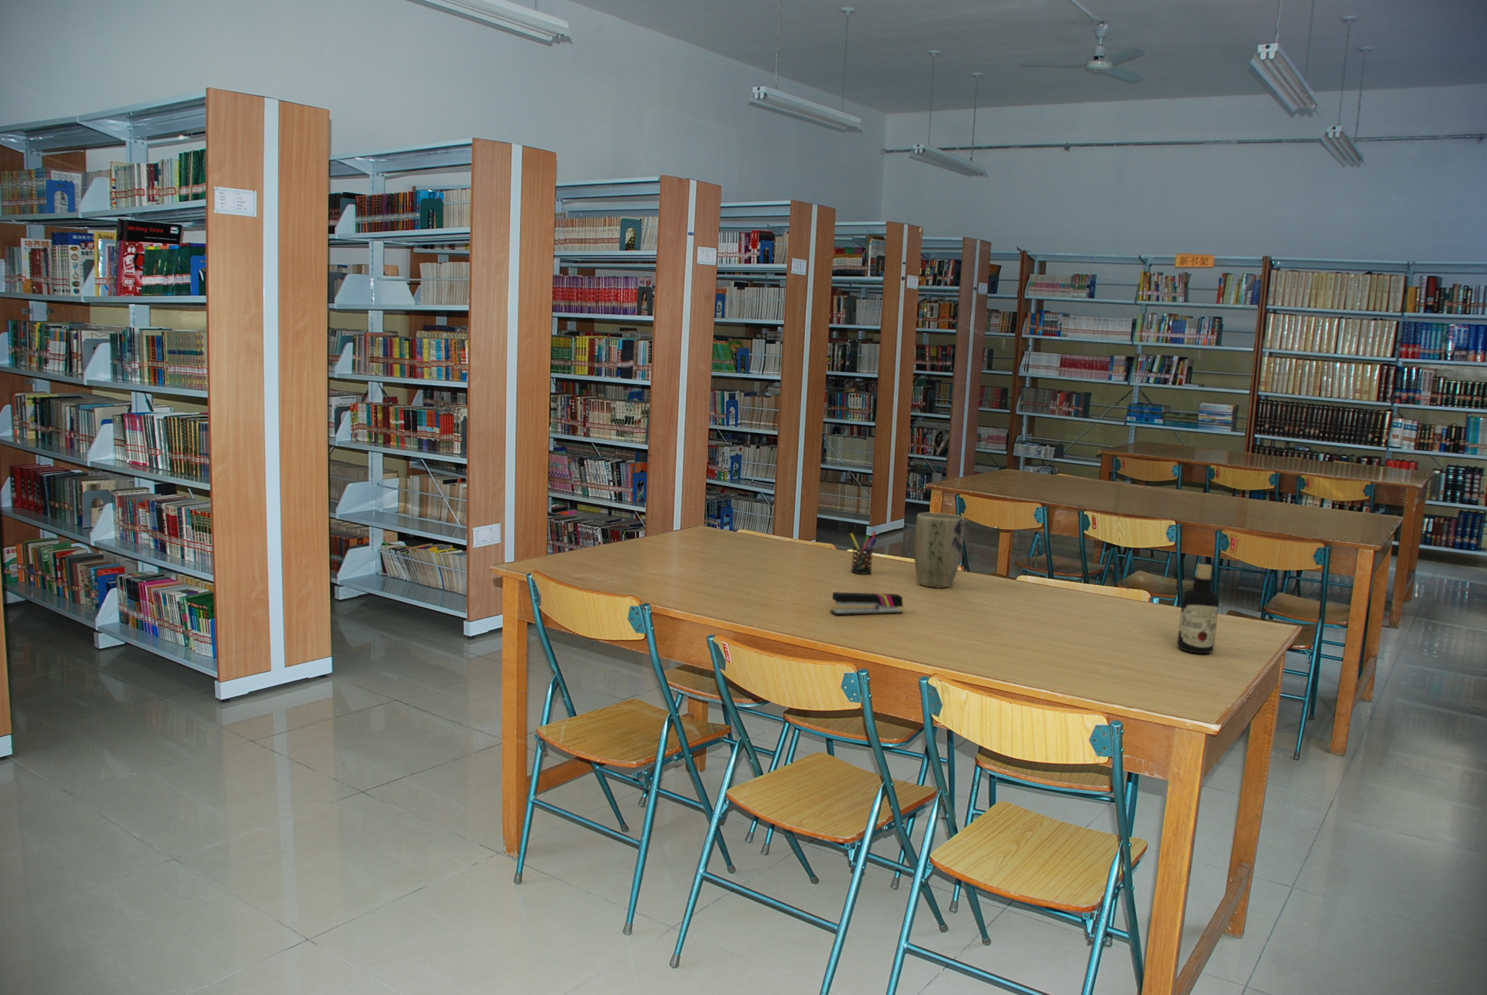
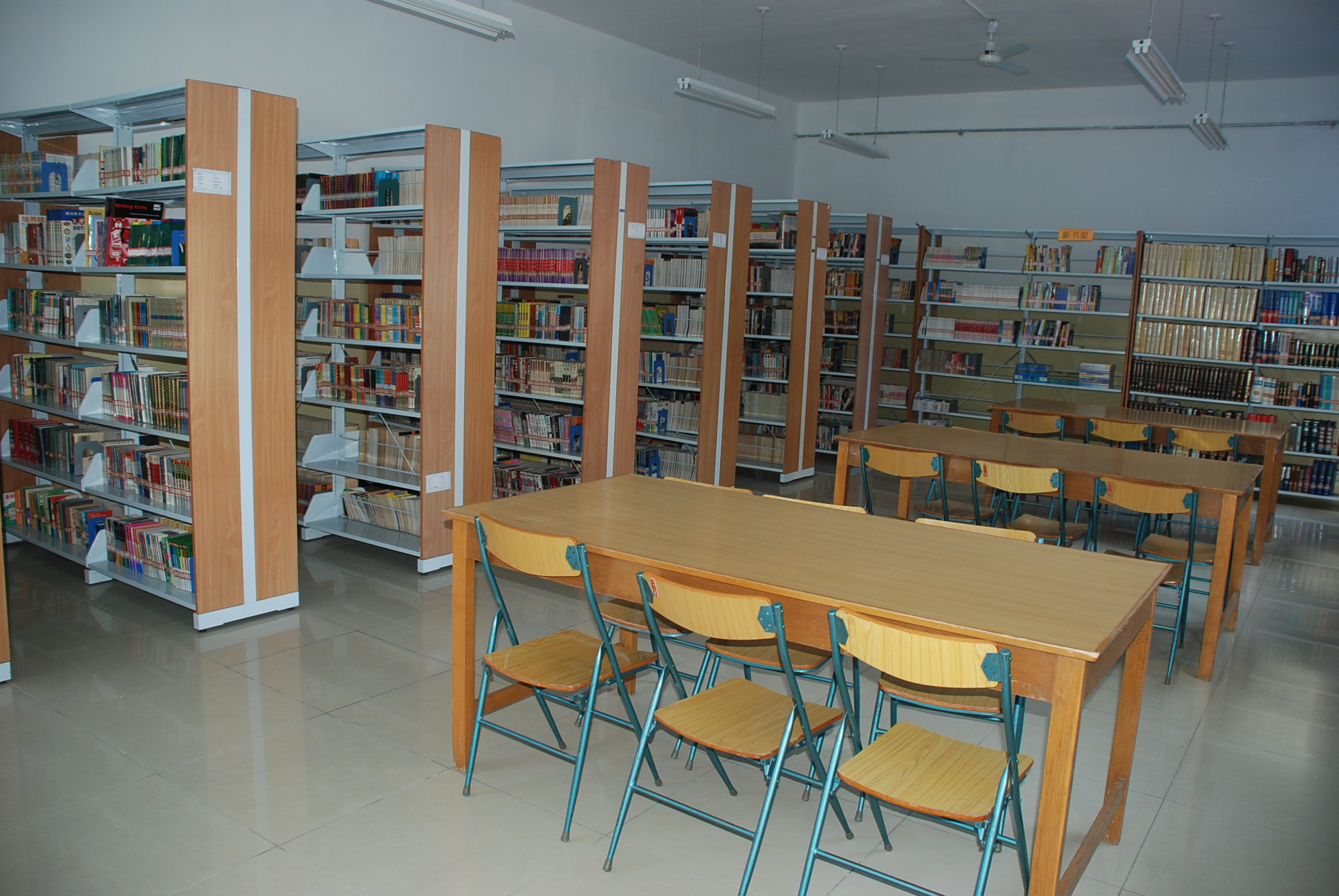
- pen holder [850,531,878,575]
- stapler [830,591,904,615]
- bottle [1177,563,1219,654]
- plant pot [913,512,965,589]
